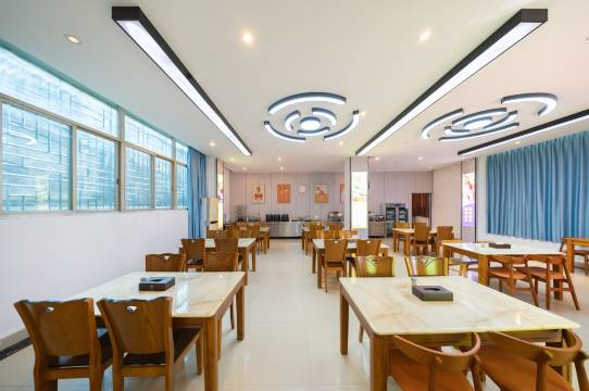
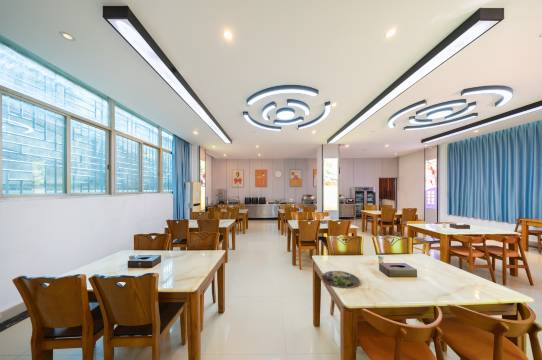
+ dinner plate [321,270,361,289]
